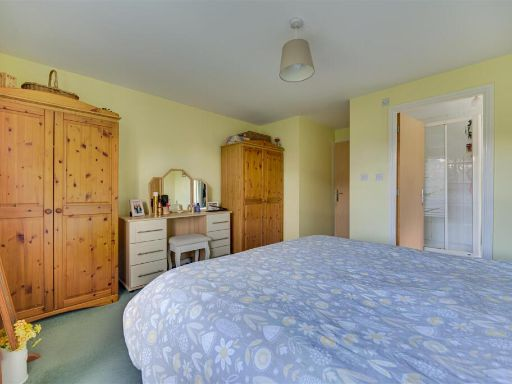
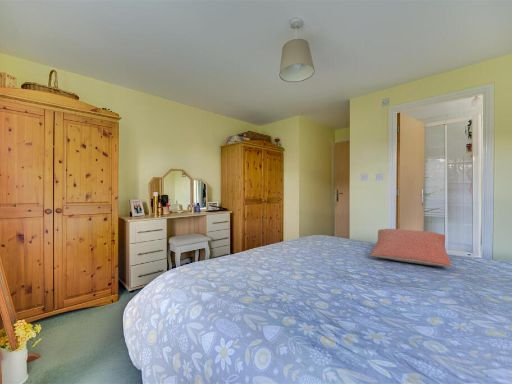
+ pillow [369,228,452,268]
